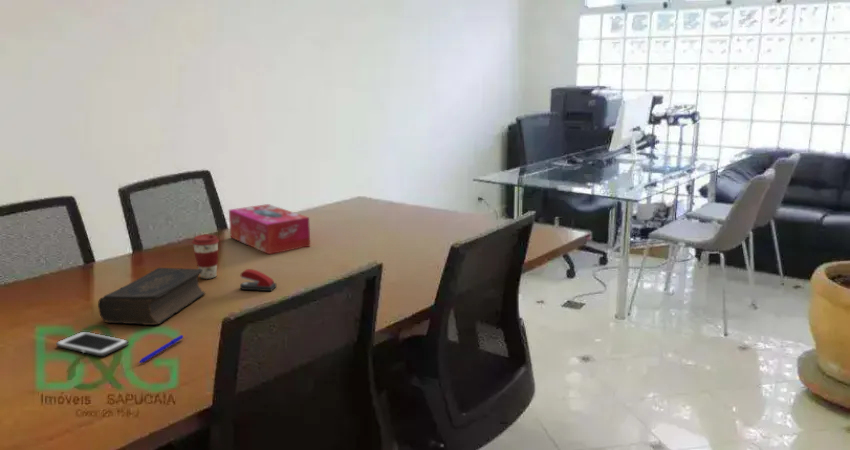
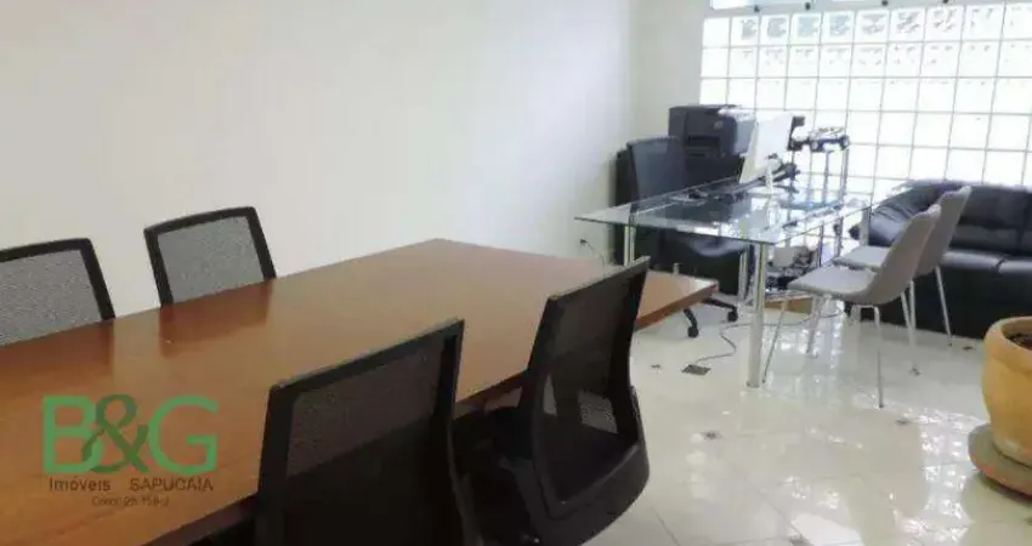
- stapler [239,268,277,292]
- cell phone [55,331,129,357]
- tissue box [228,203,311,255]
- coffee cup [191,234,220,280]
- book [97,267,206,326]
- pen [138,334,184,364]
